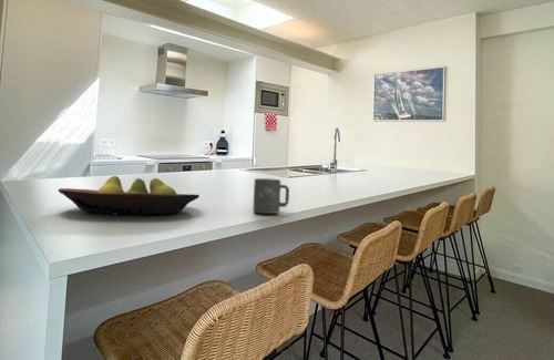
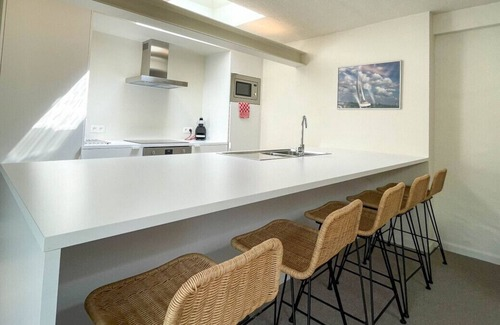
- fruit bowl [58,175,201,215]
- mug [253,177,290,215]
